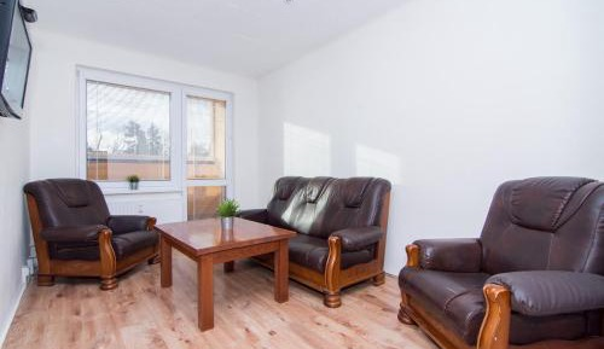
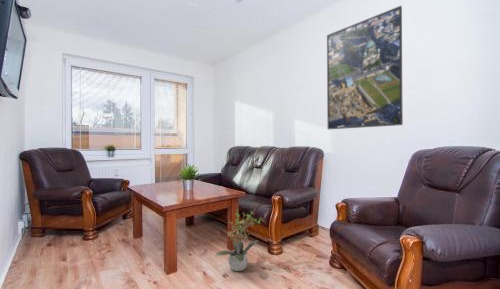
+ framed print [326,5,404,130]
+ potted plant [214,207,266,272]
